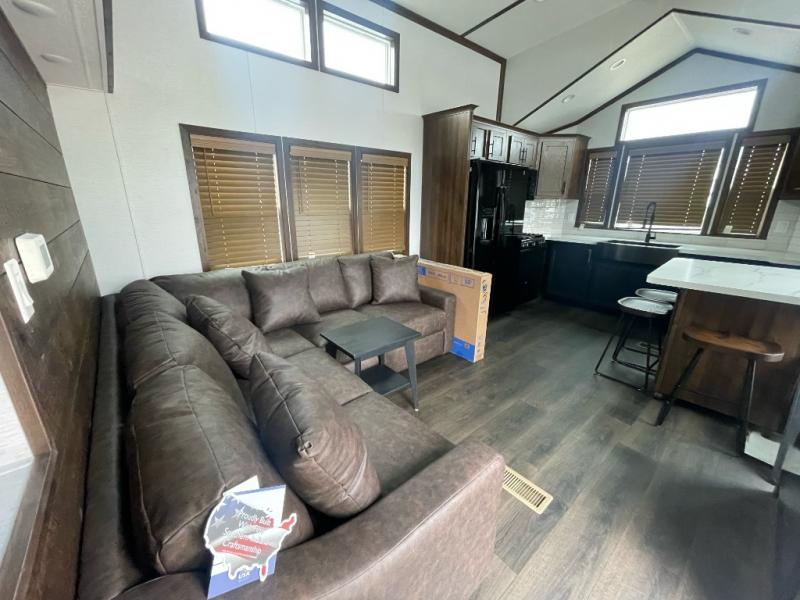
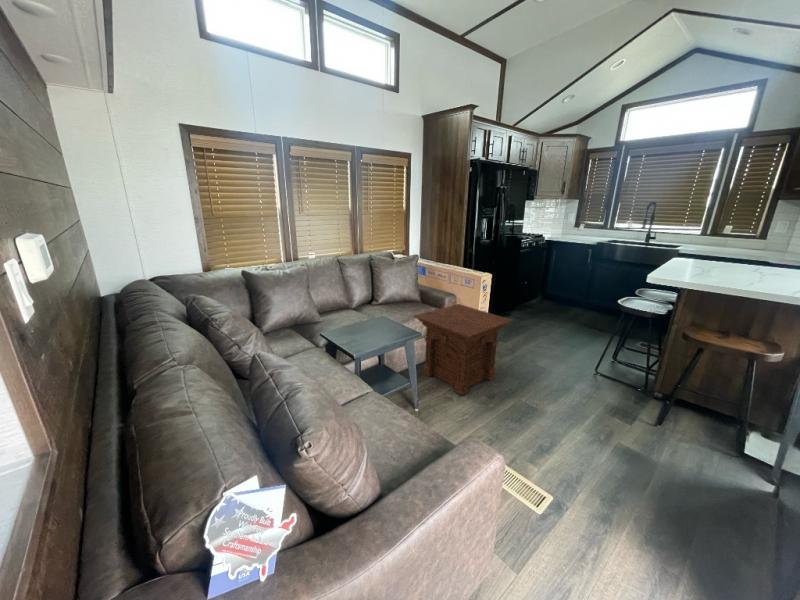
+ side table [413,303,514,396]
